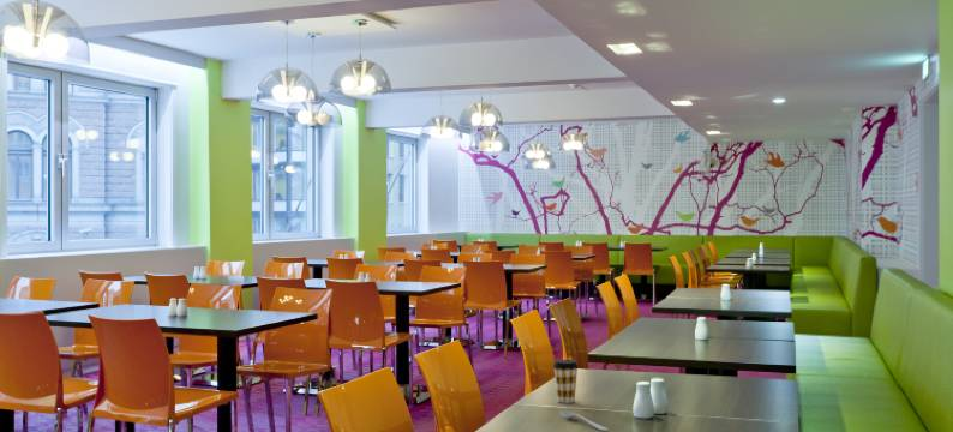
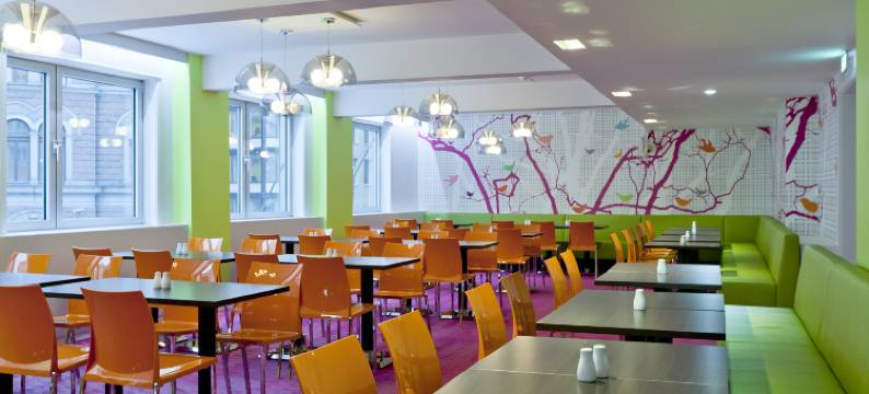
- coffee cup [552,359,580,404]
- spoon [559,409,609,432]
